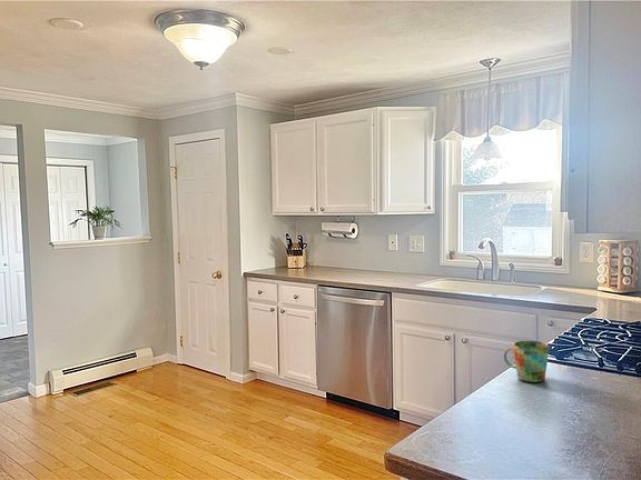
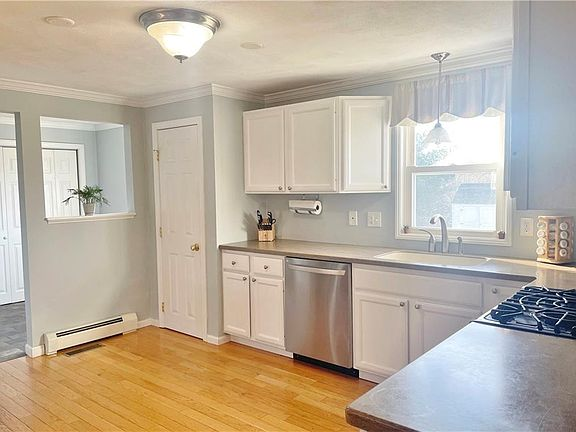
- mug [503,340,549,383]
